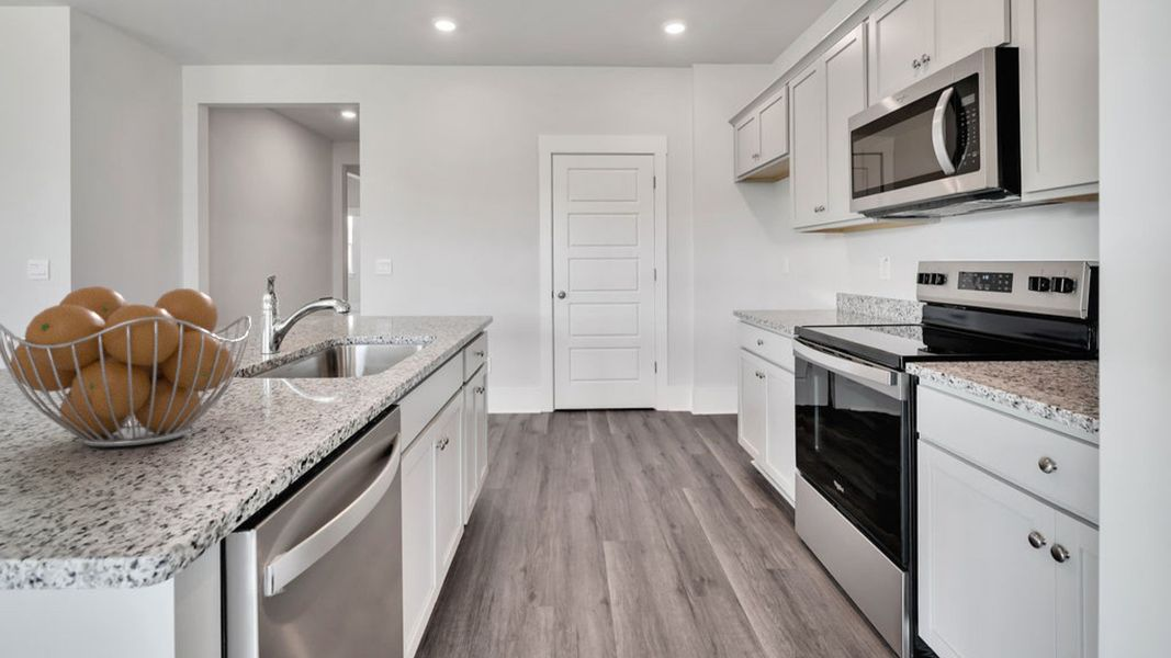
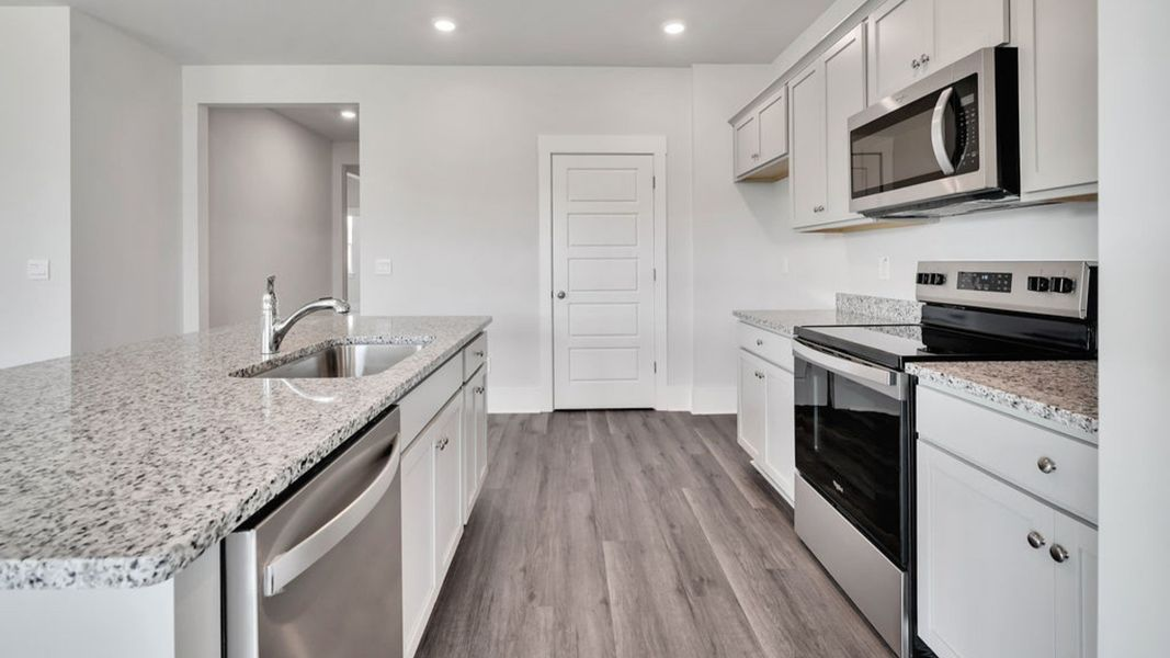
- fruit basket [0,285,252,447]
